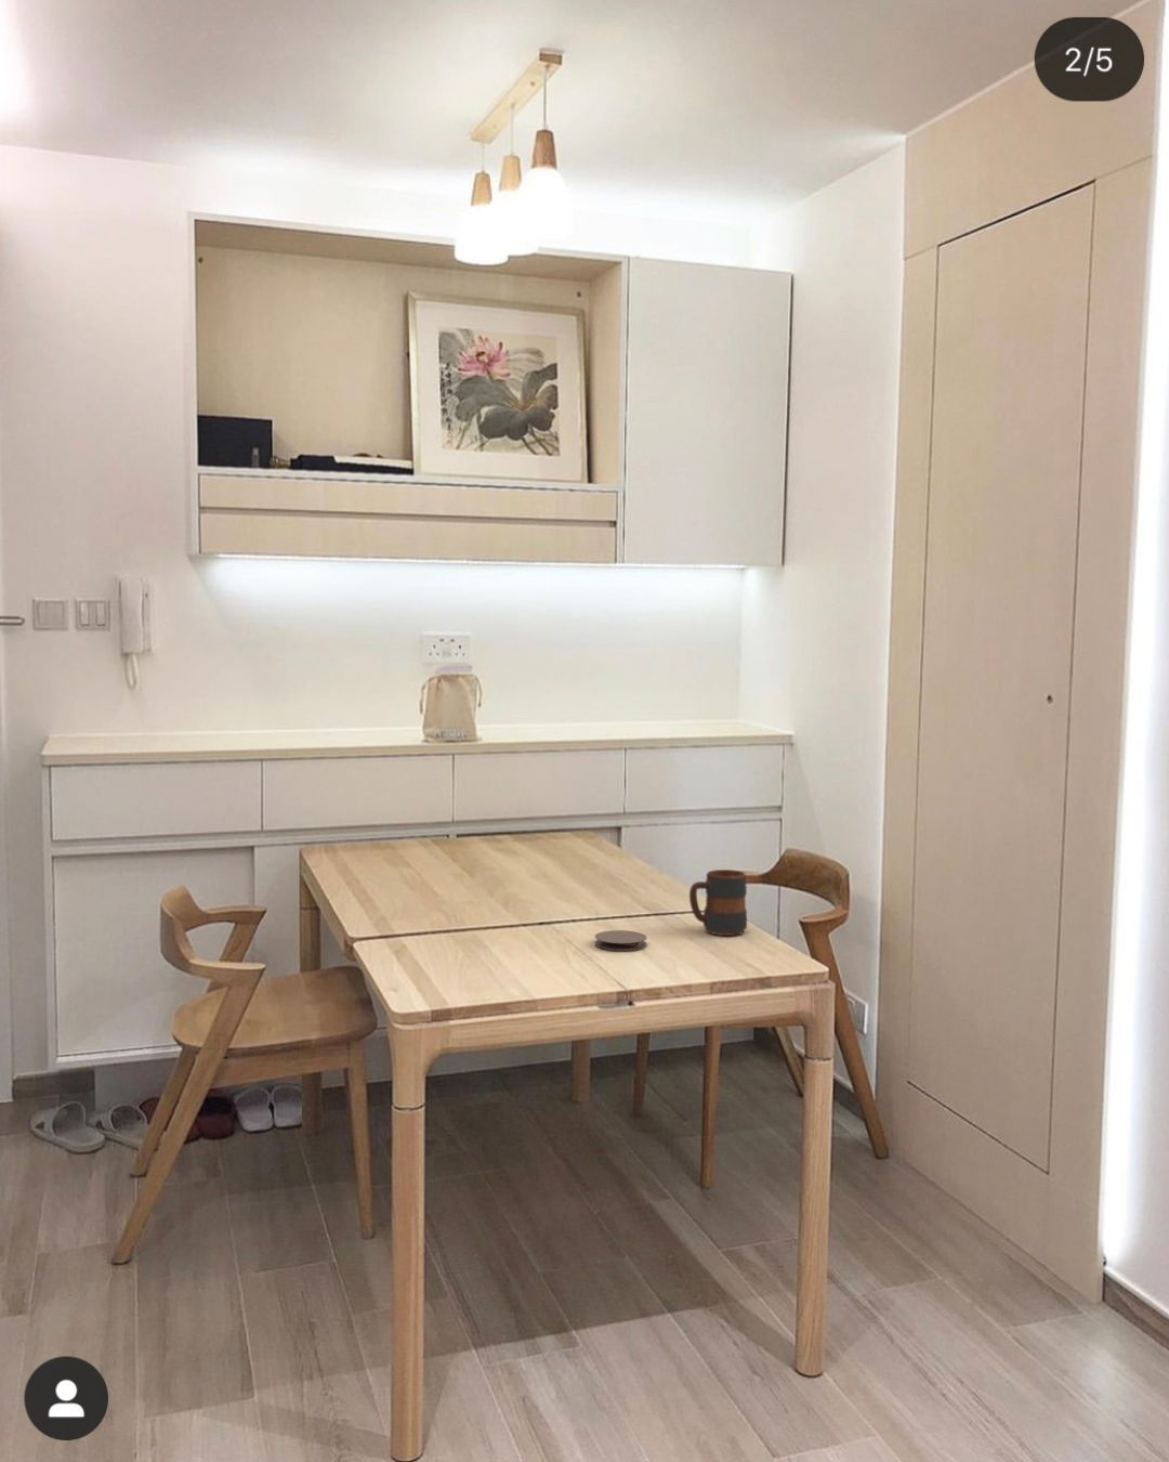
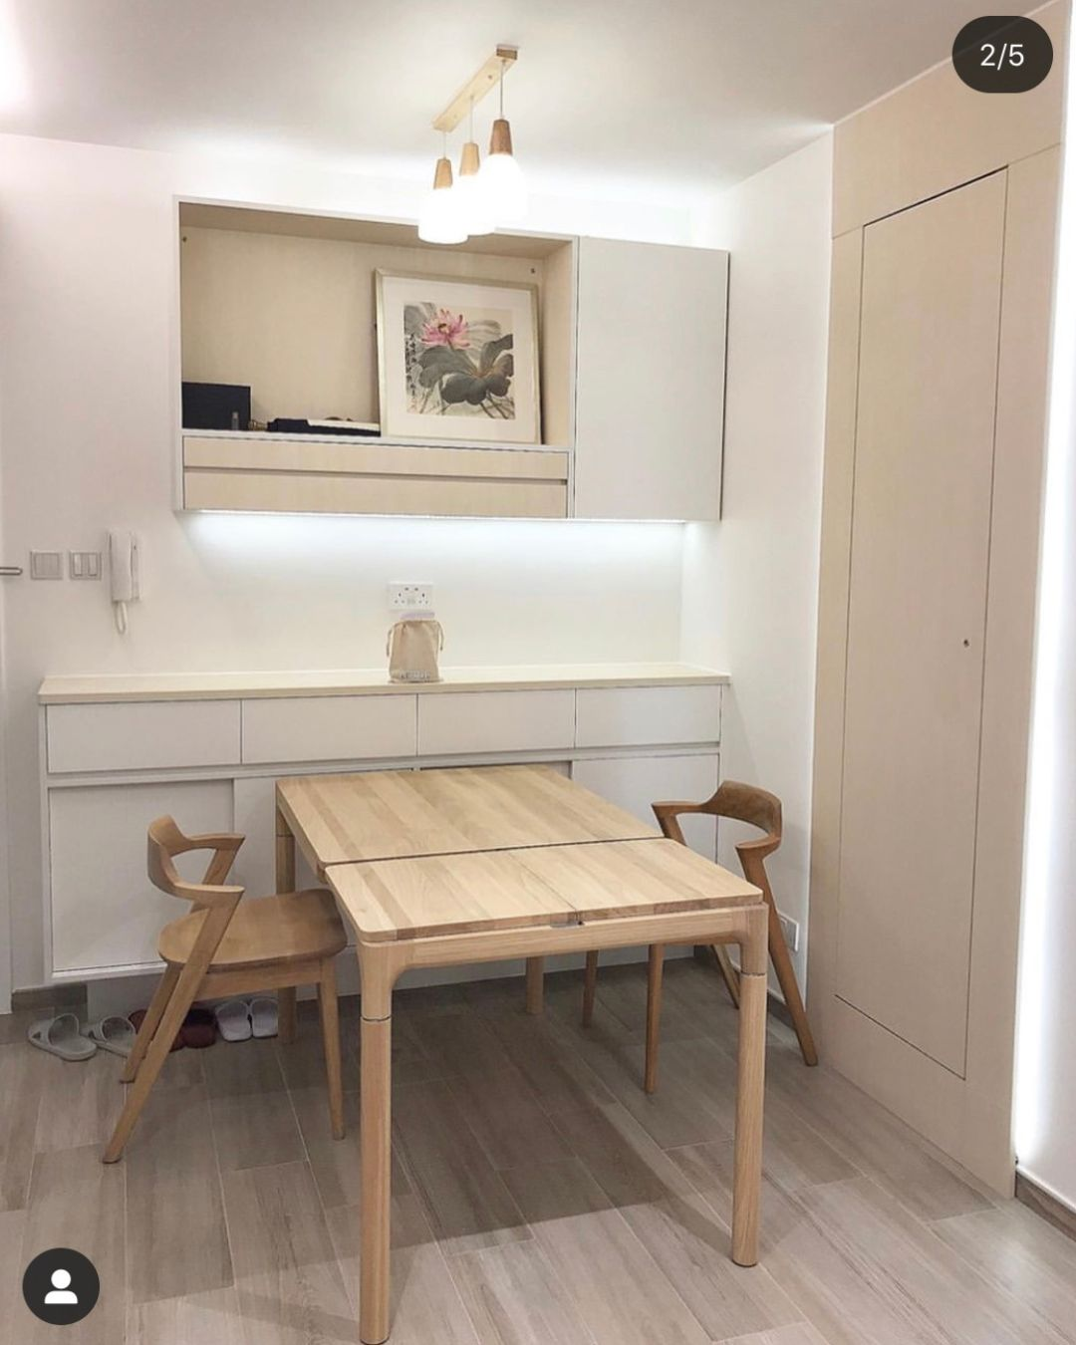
- mug [688,869,748,937]
- coaster [594,930,649,952]
